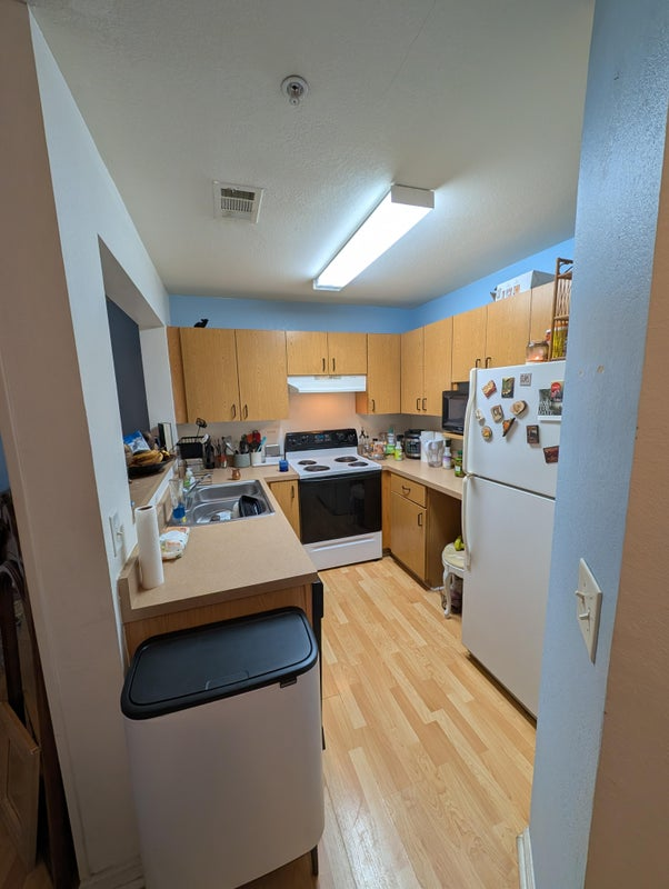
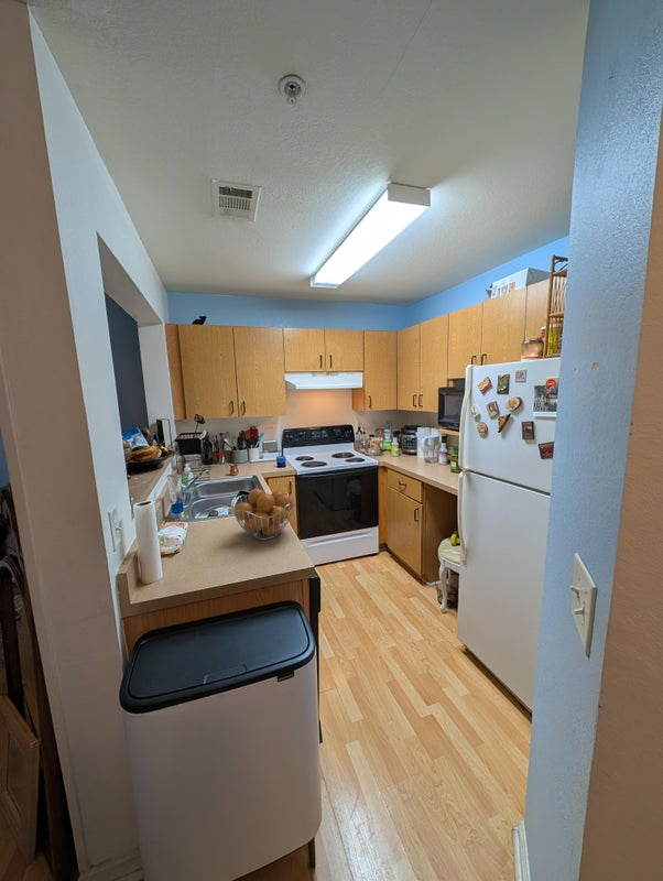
+ fruit basket [232,488,296,541]
